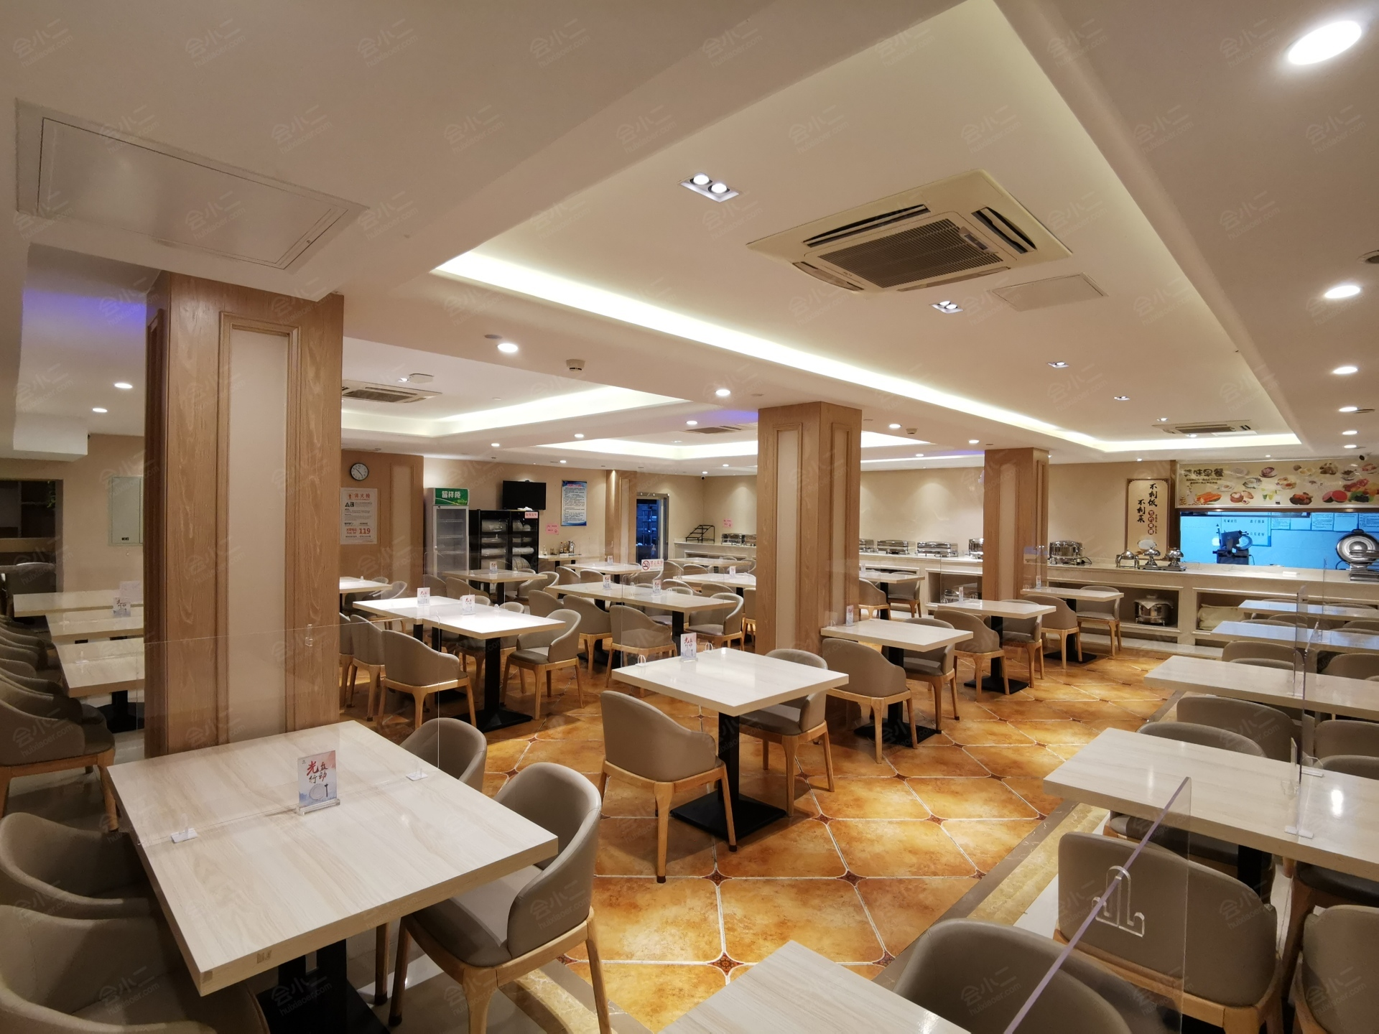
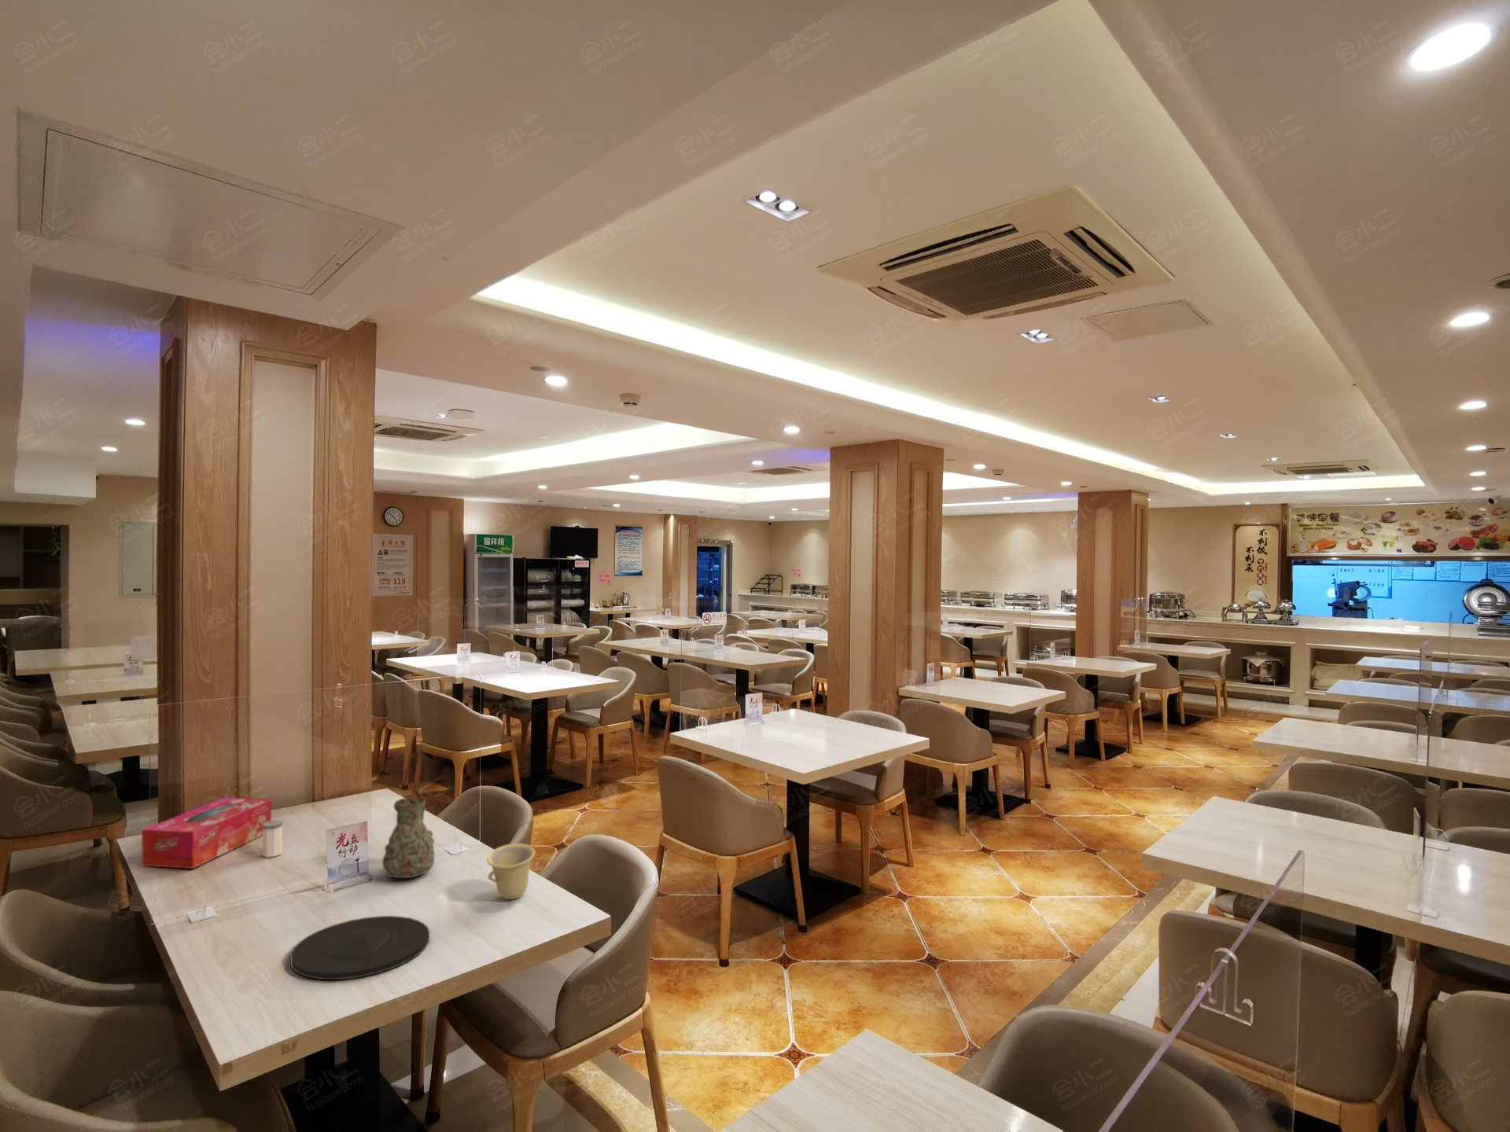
+ decorative vase [382,797,435,879]
+ tissue box [140,797,272,869]
+ plate [289,916,430,980]
+ salt shaker [262,819,284,859]
+ cup [486,843,535,900]
